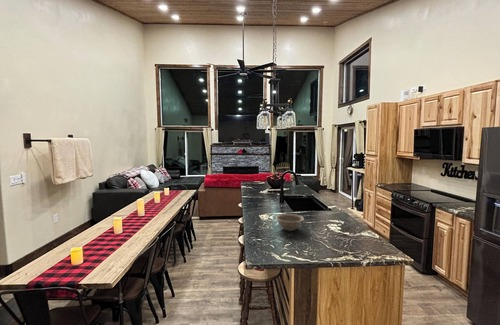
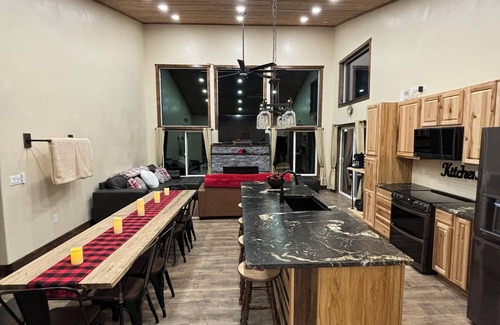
- decorative bowl [274,213,305,231]
